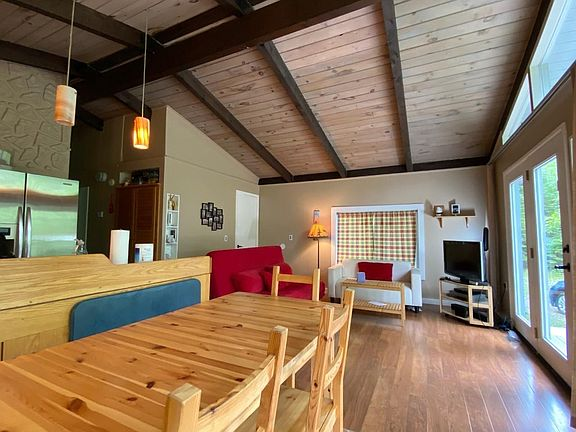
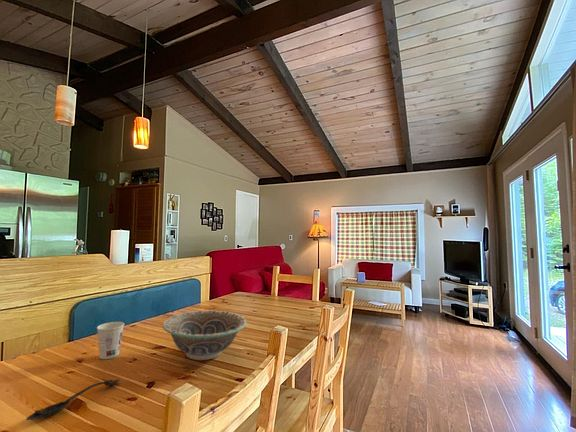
+ spoon [25,378,121,421]
+ decorative bowl [162,309,247,361]
+ cup [96,321,125,360]
